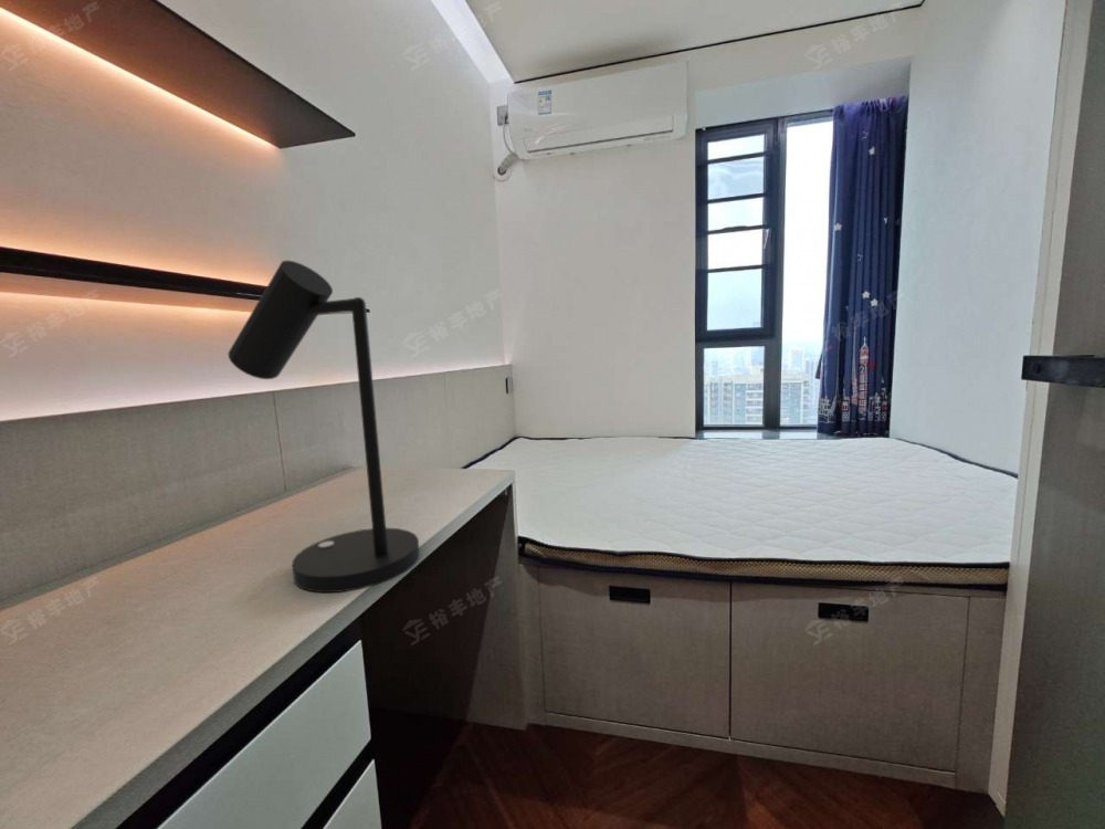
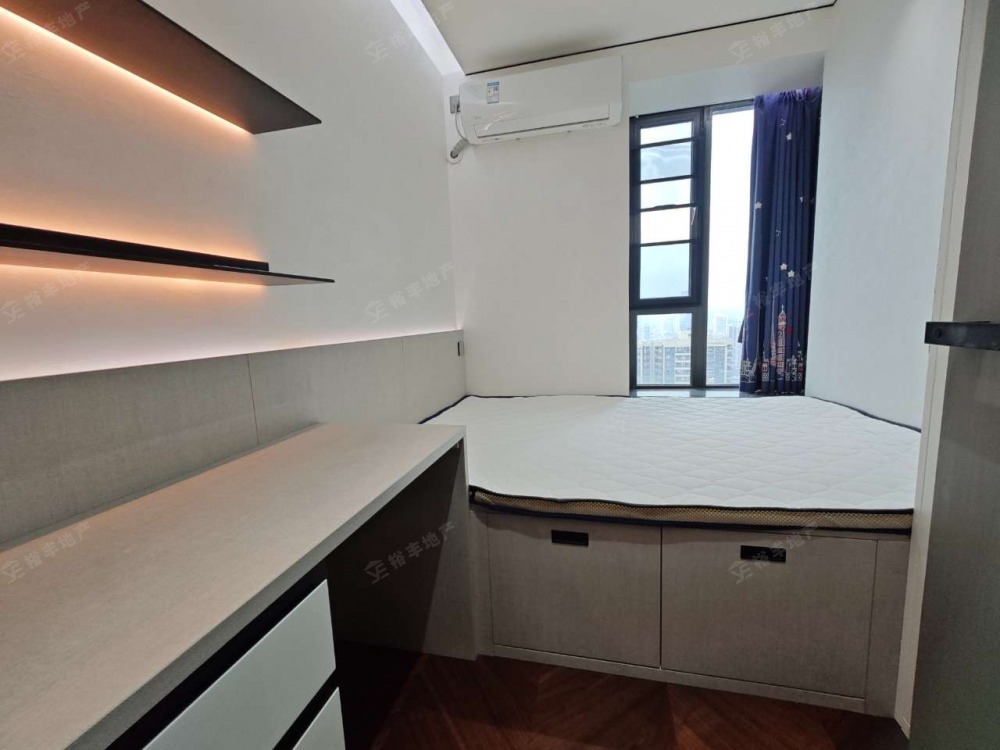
- desk lamp [227,260,421,594]
